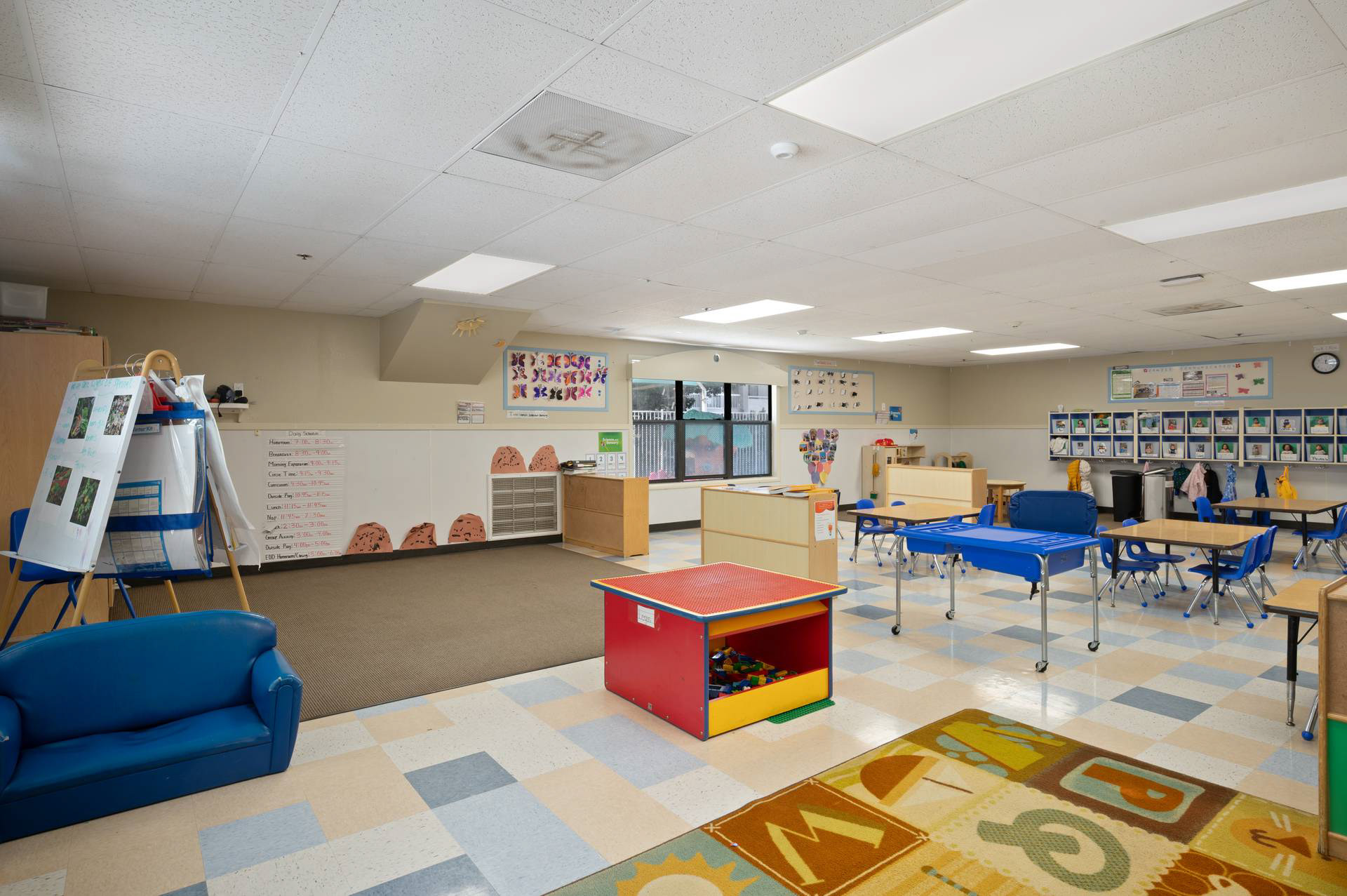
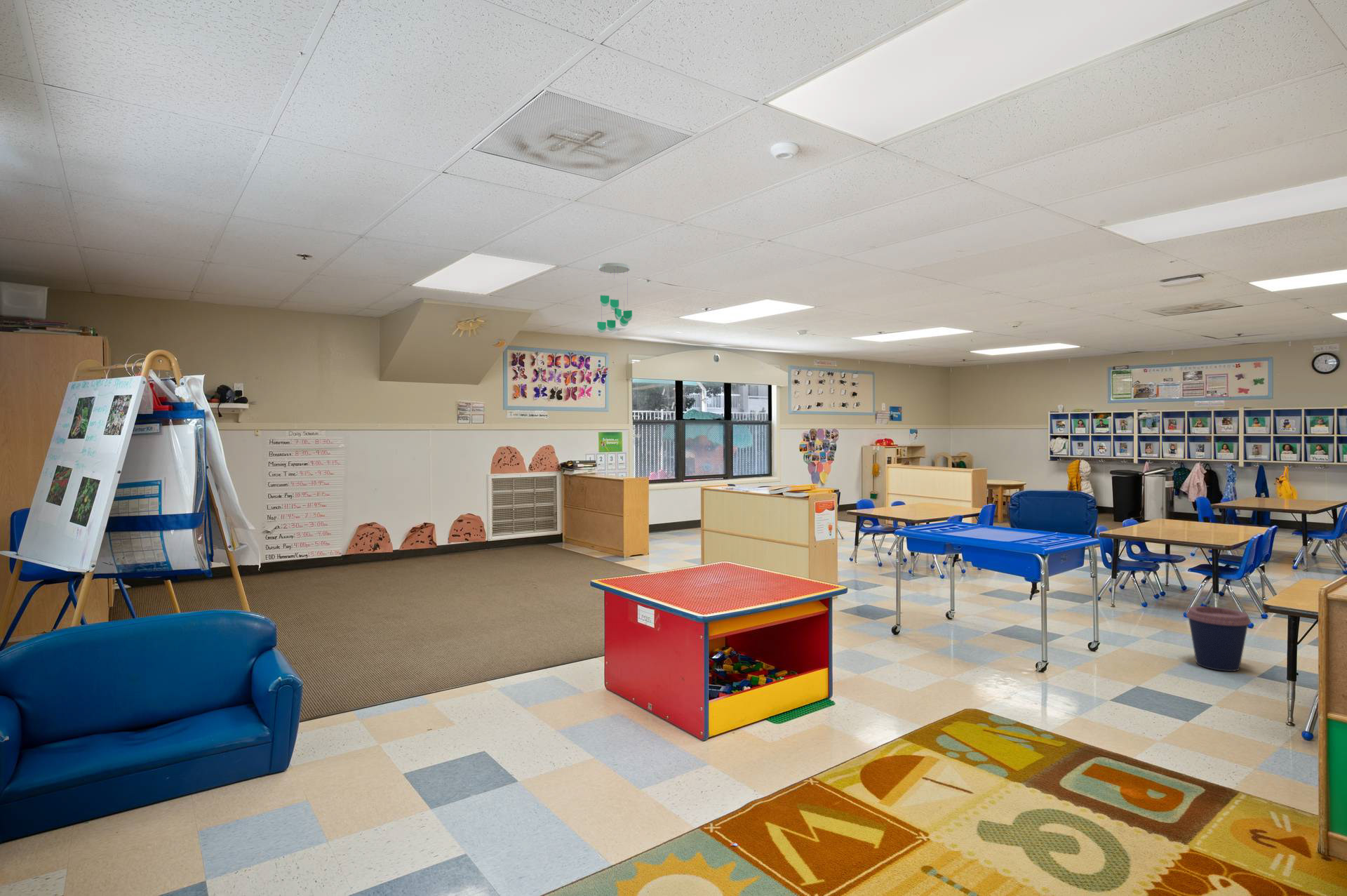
+ ceiling mobile [596,262,633,333]
+ coffee cup [1186,606,1251,672]
